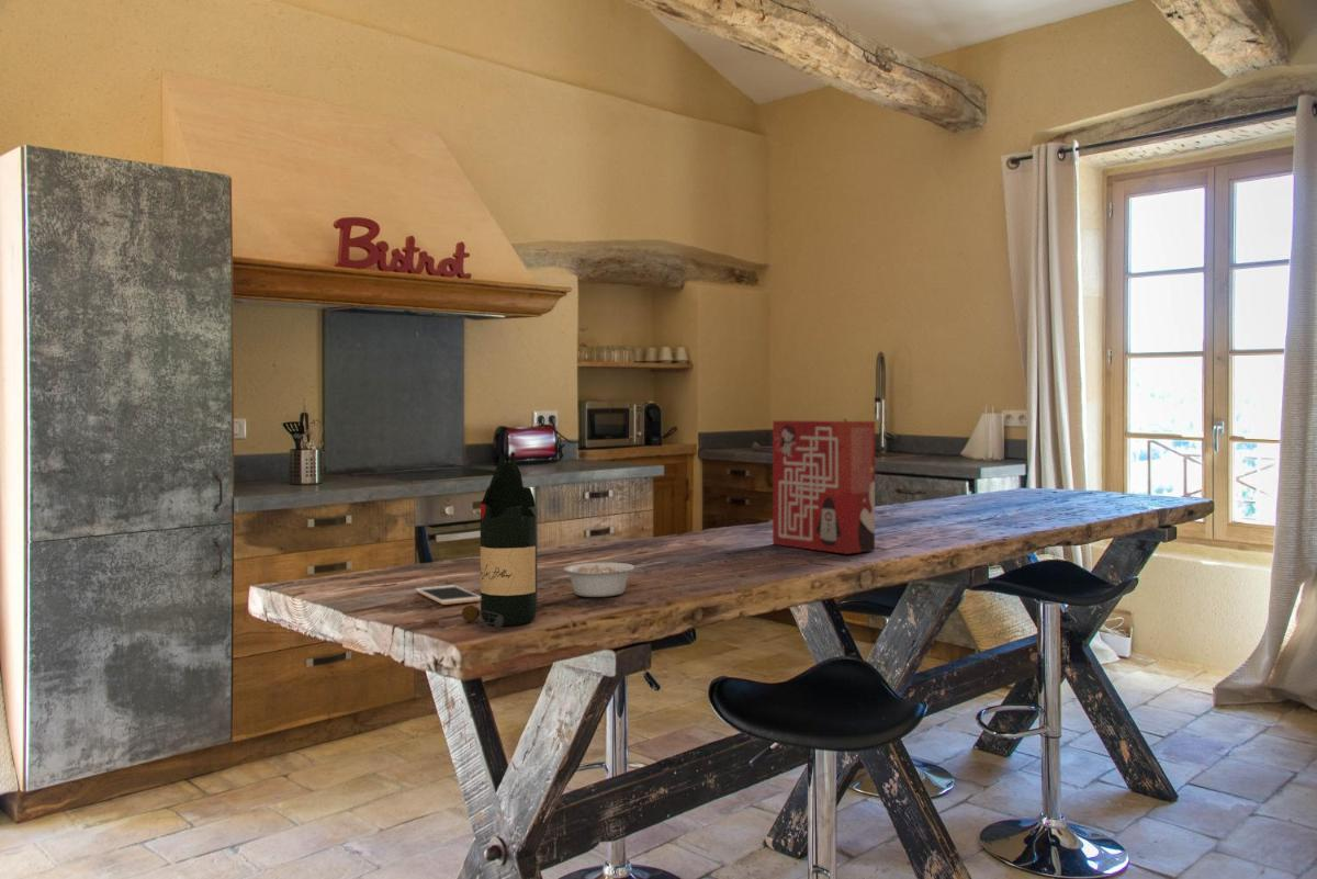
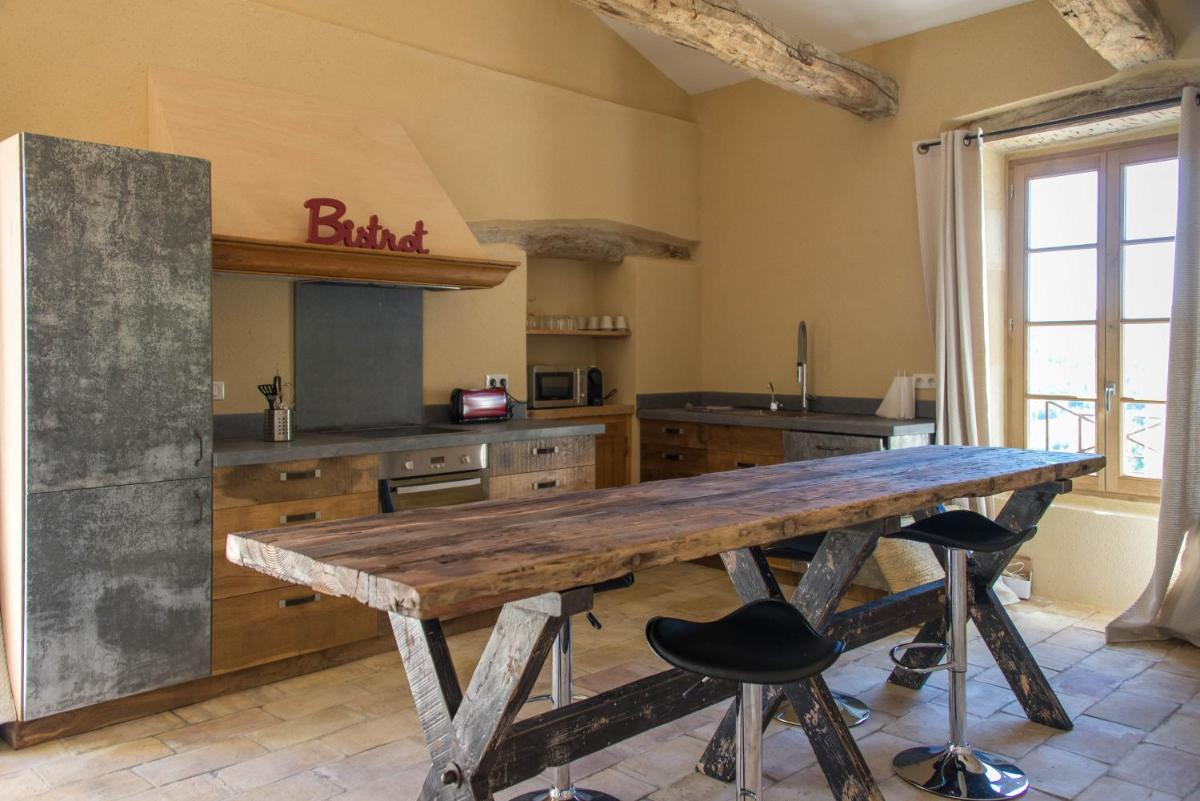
- legume [563,560,651,598]
- cereal box [772,419,876,555]
- bottle [461,451,539,630]
- cell phone [414,584,481,606]
